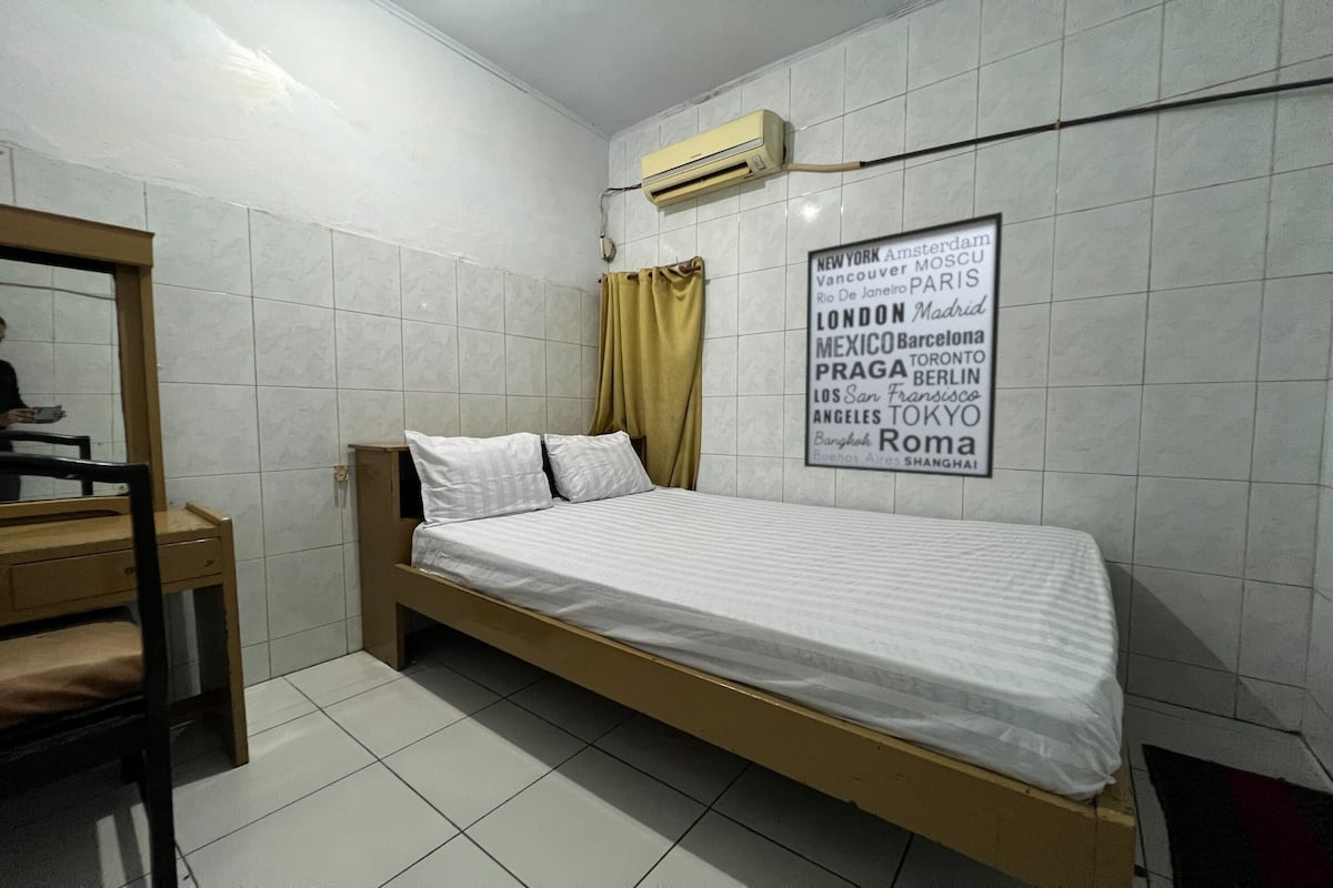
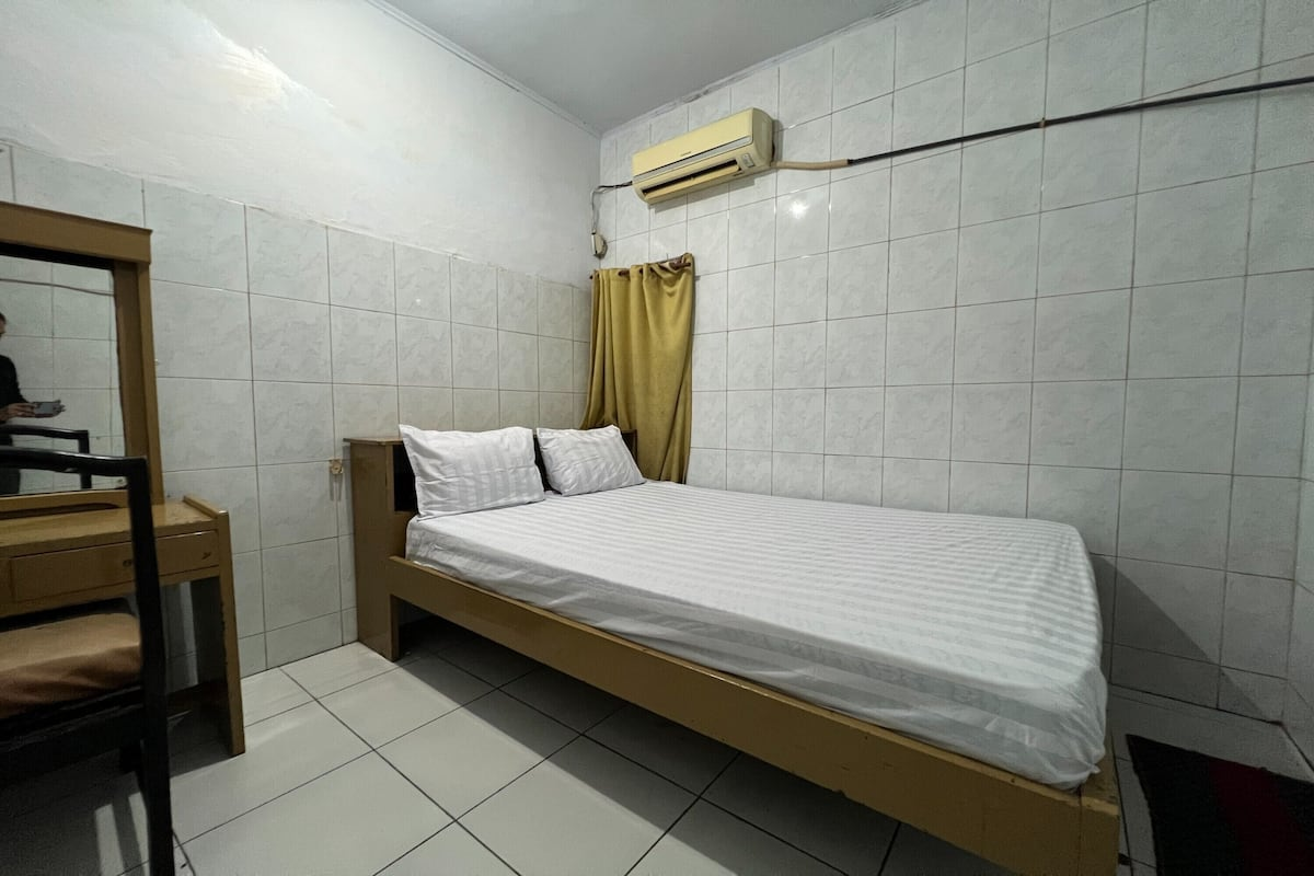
- wall art [803,211,1004,481]
